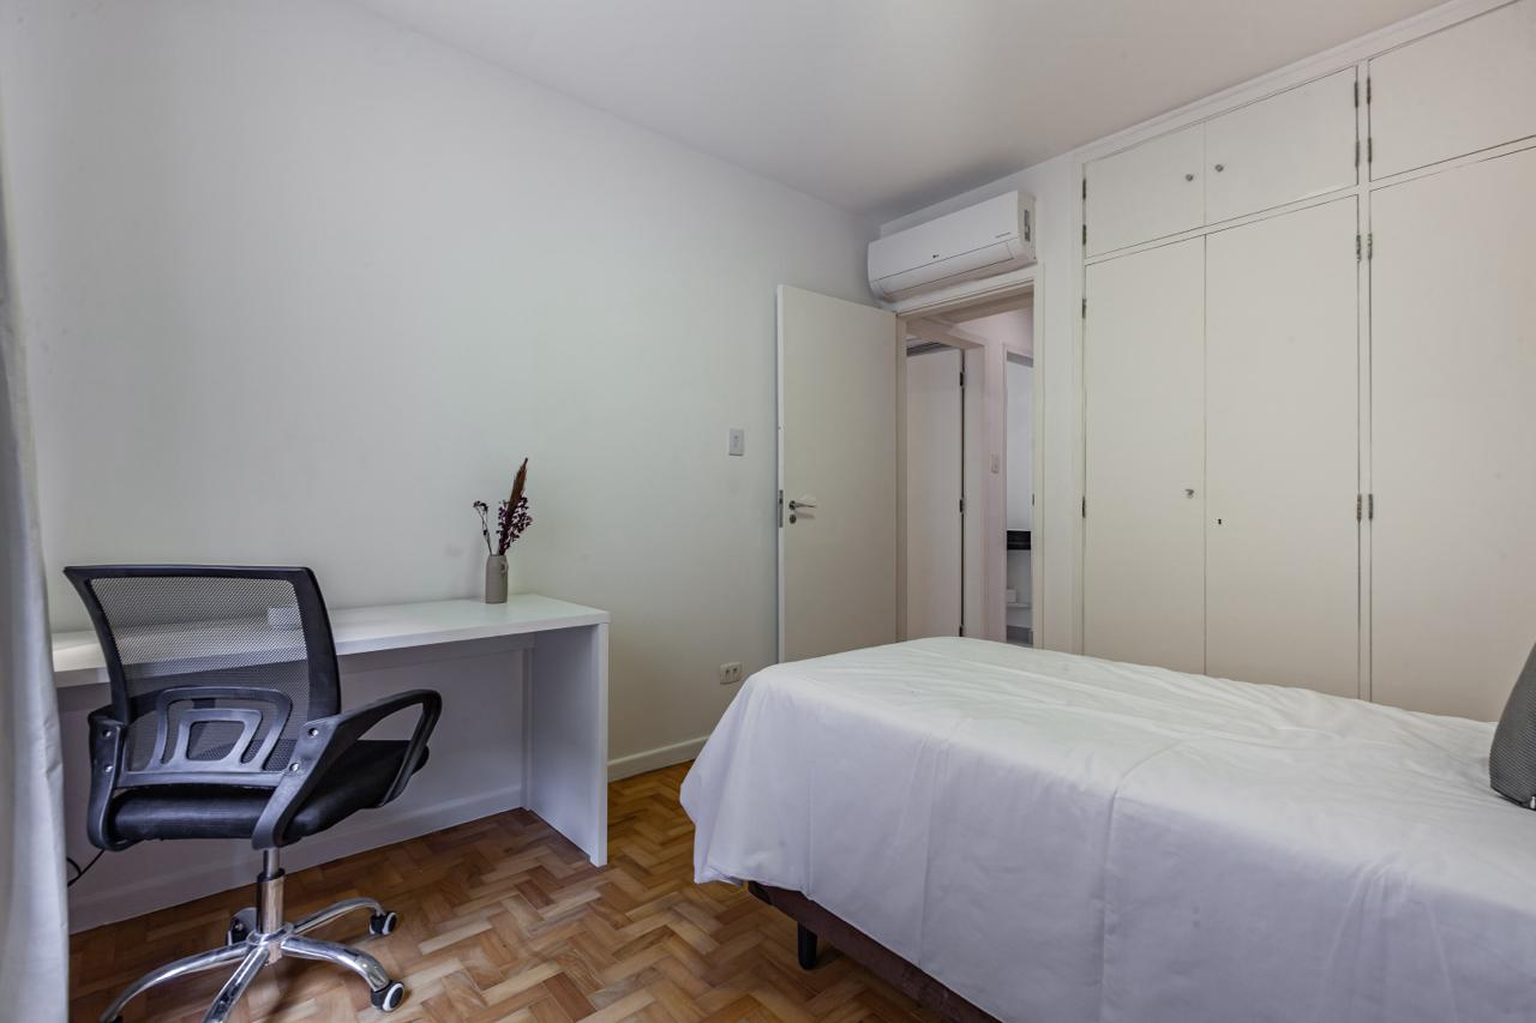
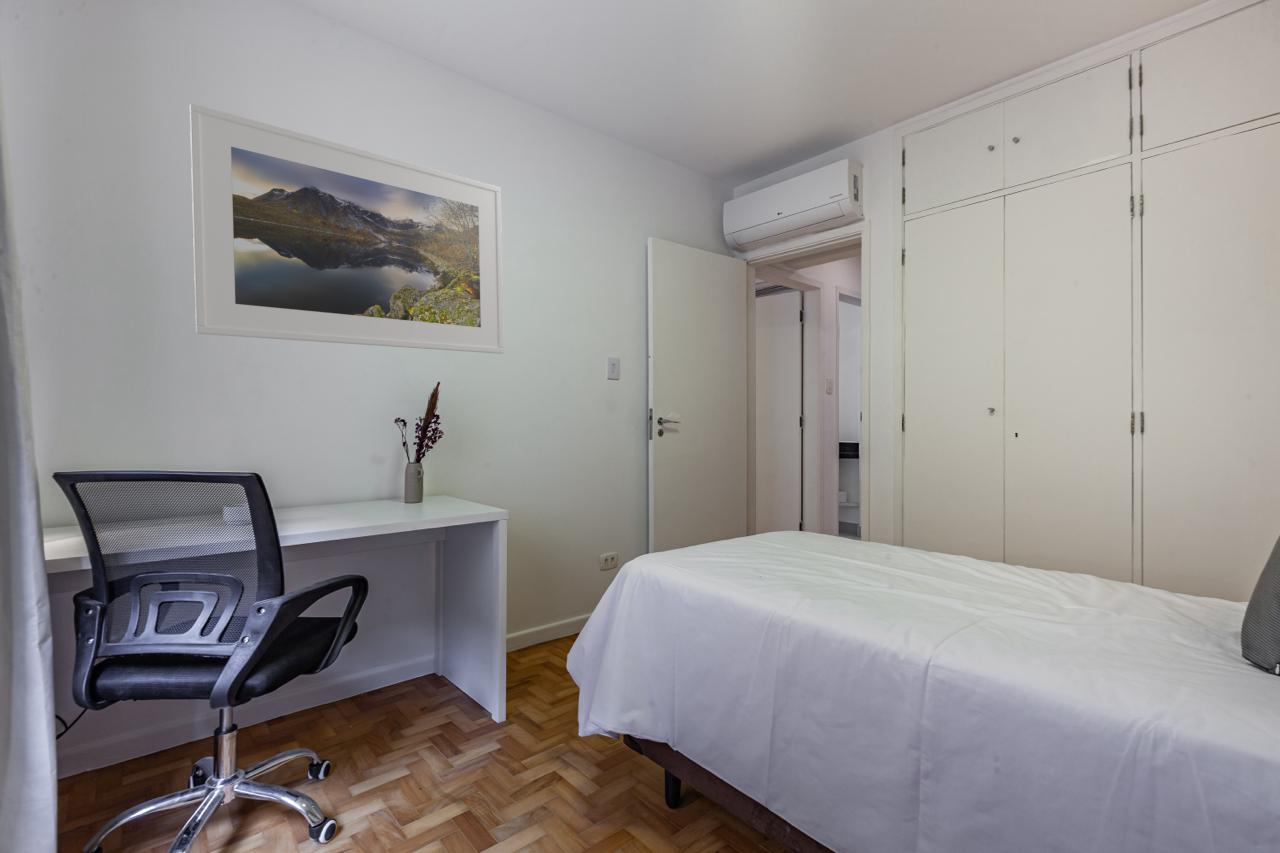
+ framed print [189,102,505,355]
